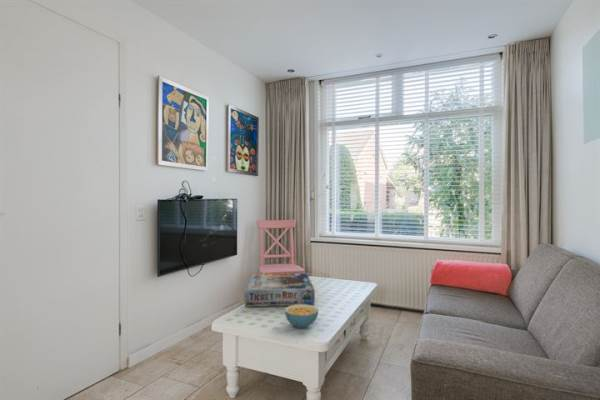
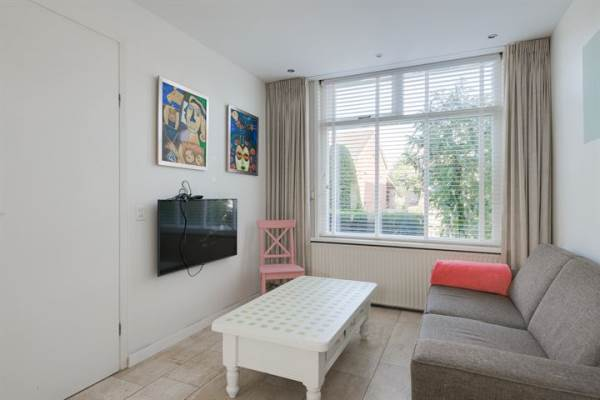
- cereal bowl [284,304,319,329]
- board game [244,272,316,308]
